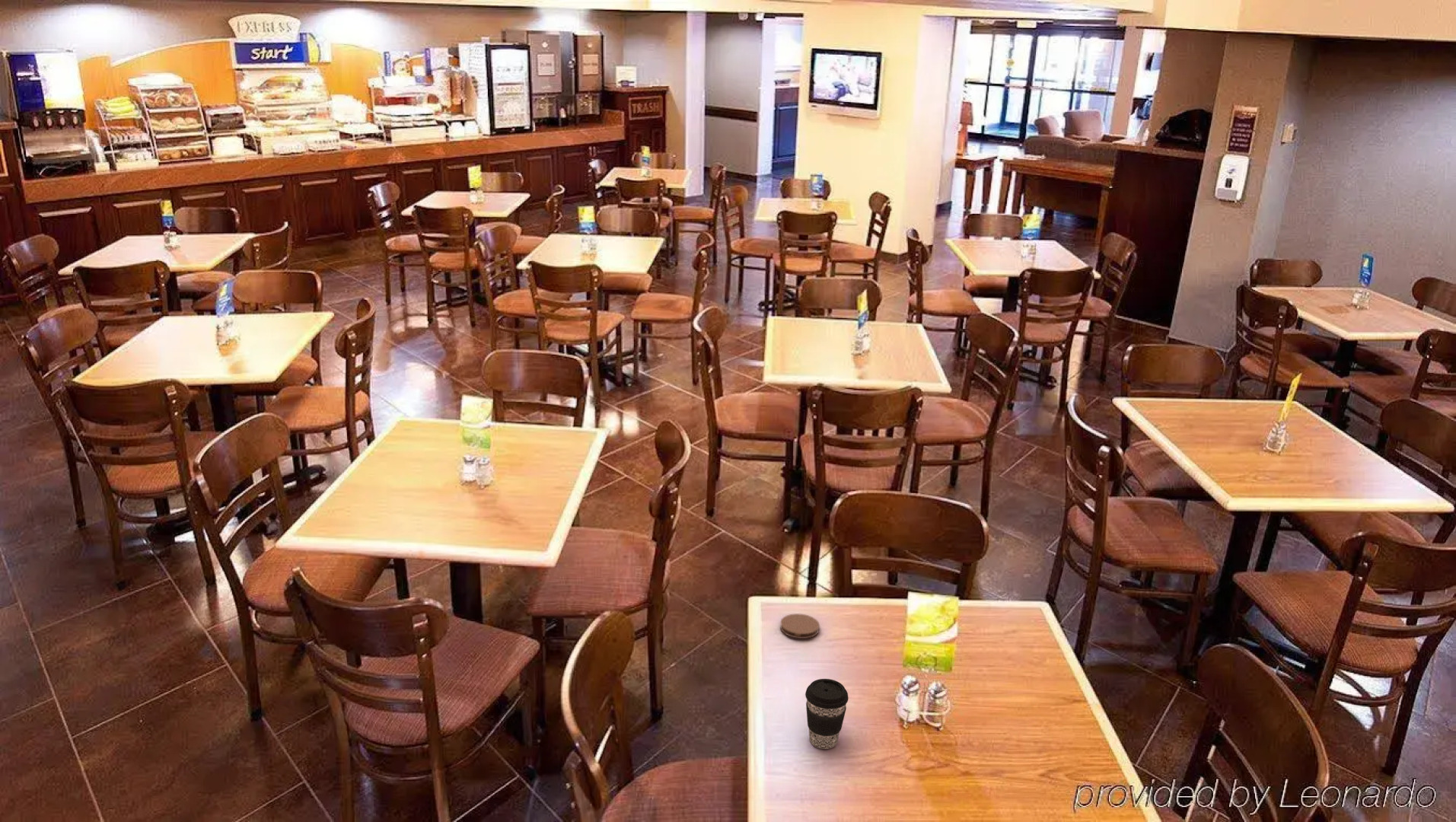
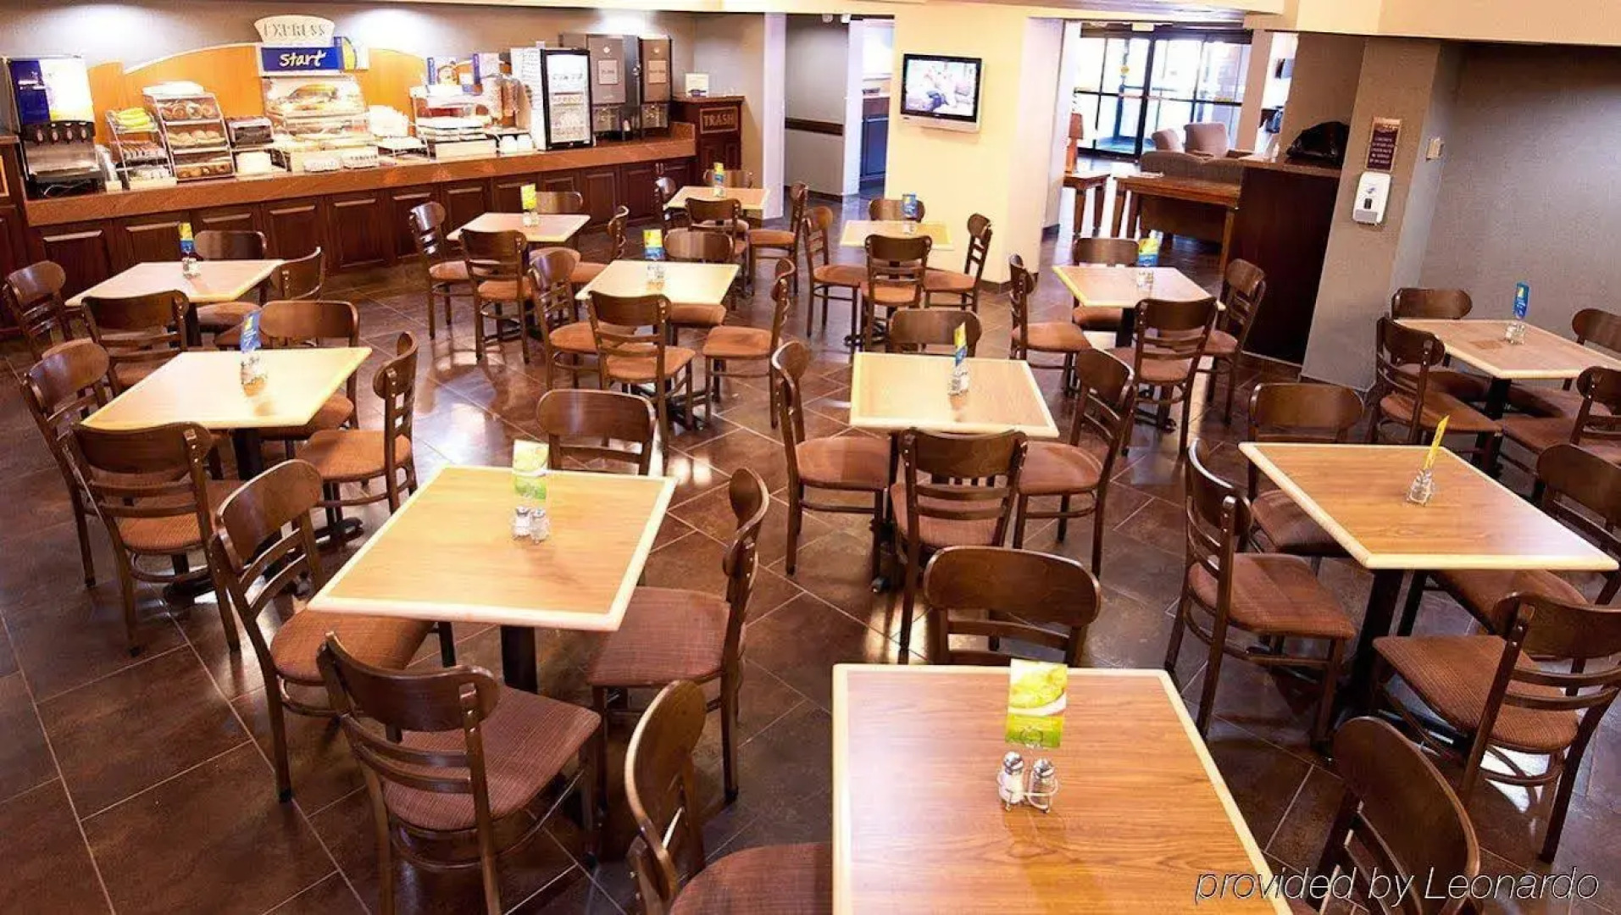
- coaster [779,613,820,639]
- coffee cup [804,678,849,750]
